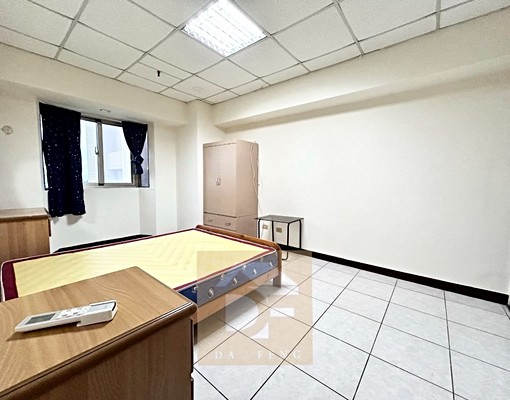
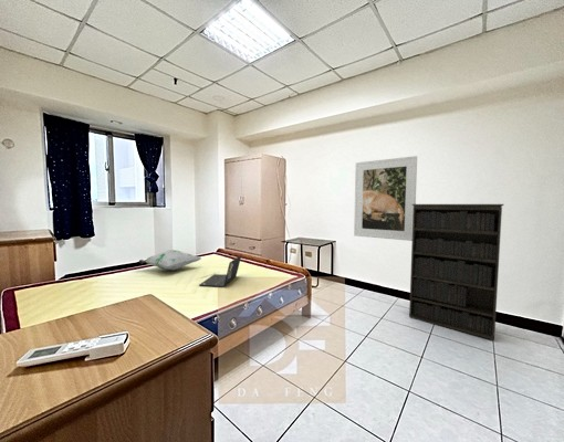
+ bookshelf [408,203,505,341]
+ laptop [198,254,242,288]
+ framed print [353,155,418,242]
+ decorative pillow [137,249,202,271]
